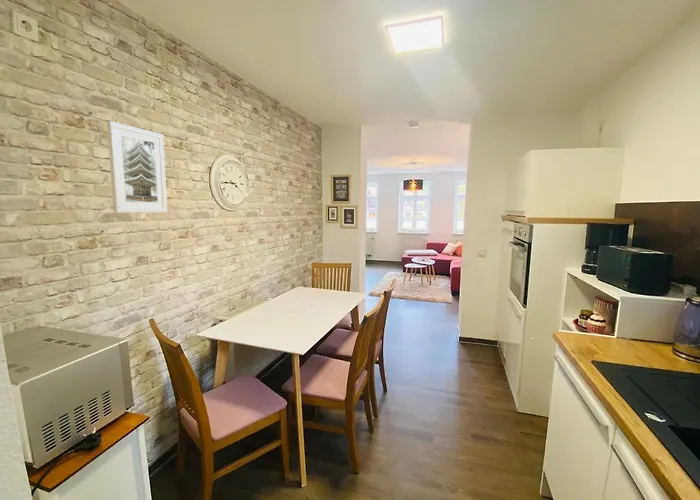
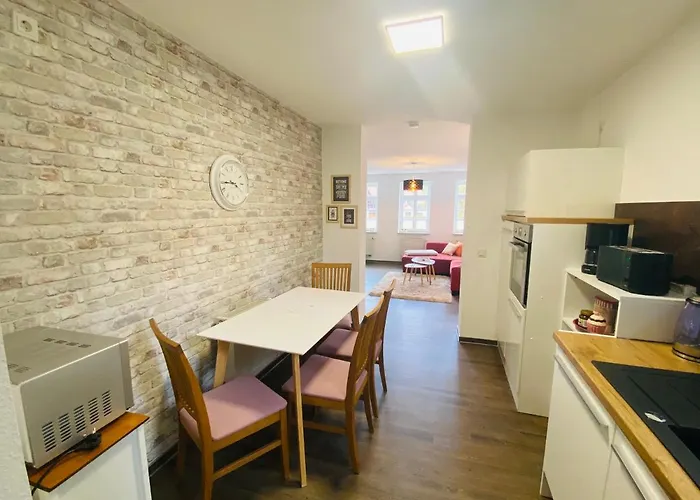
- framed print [106,120,168,214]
